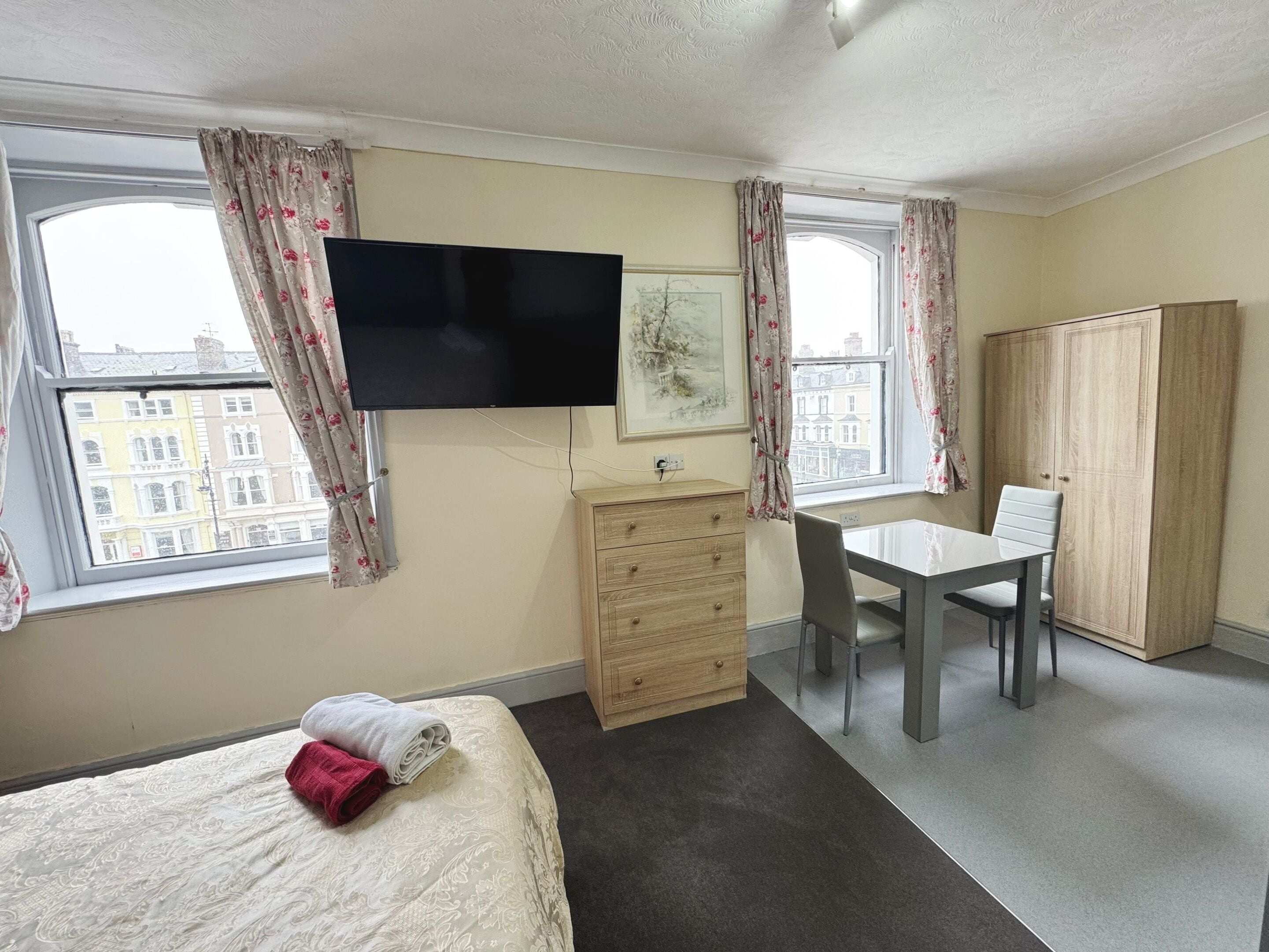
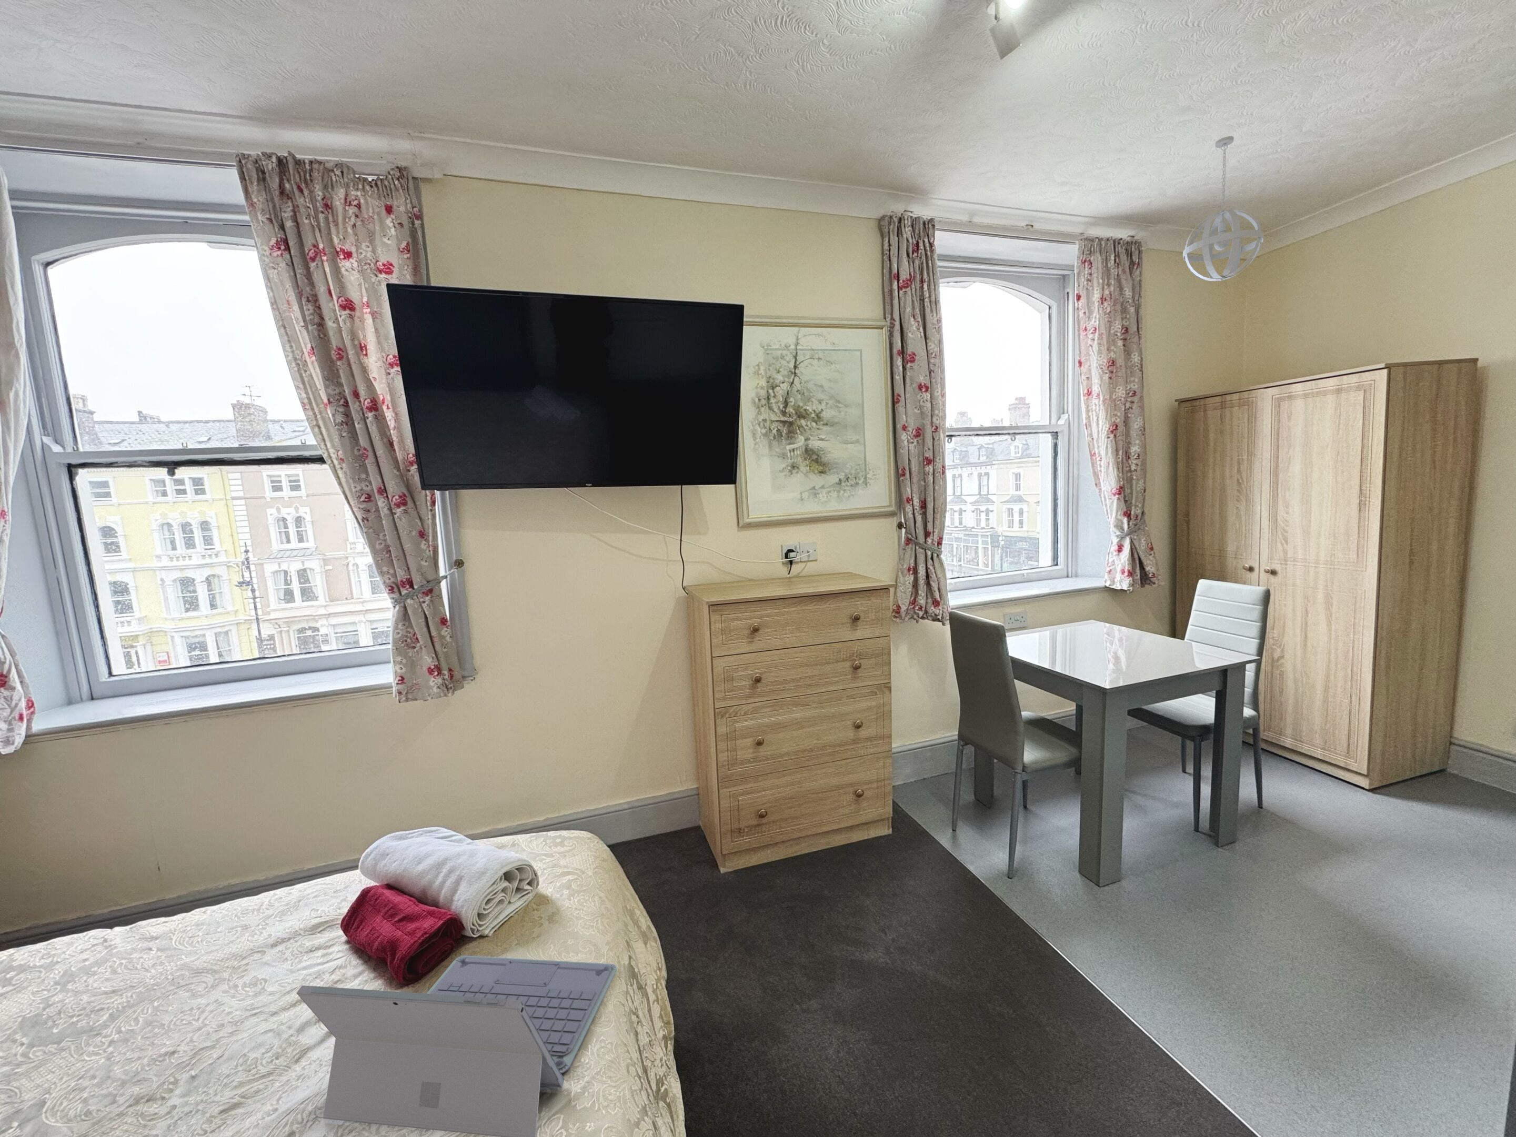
+ laptop [296,955,618,1137]
+ pendant light [1183,136,1264,282]
